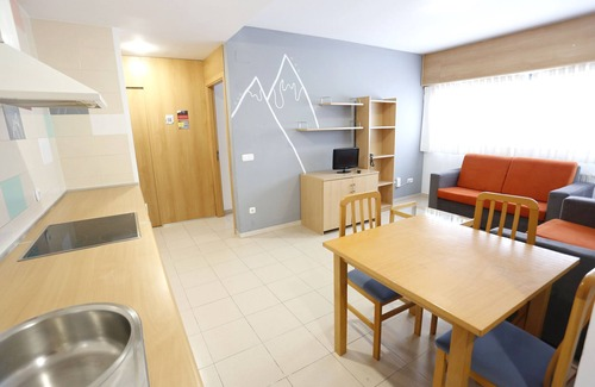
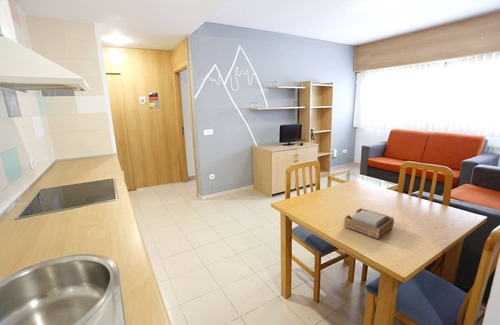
+ napkin holder [343,207,395,240]
